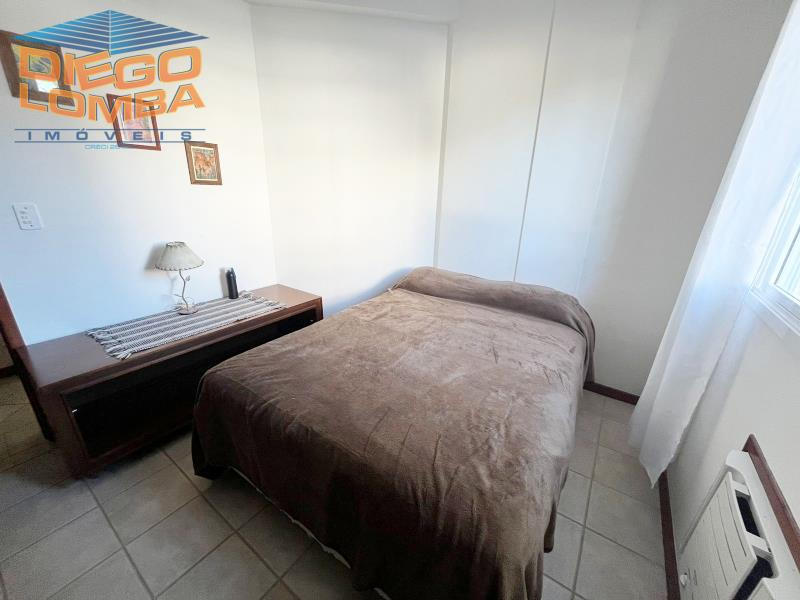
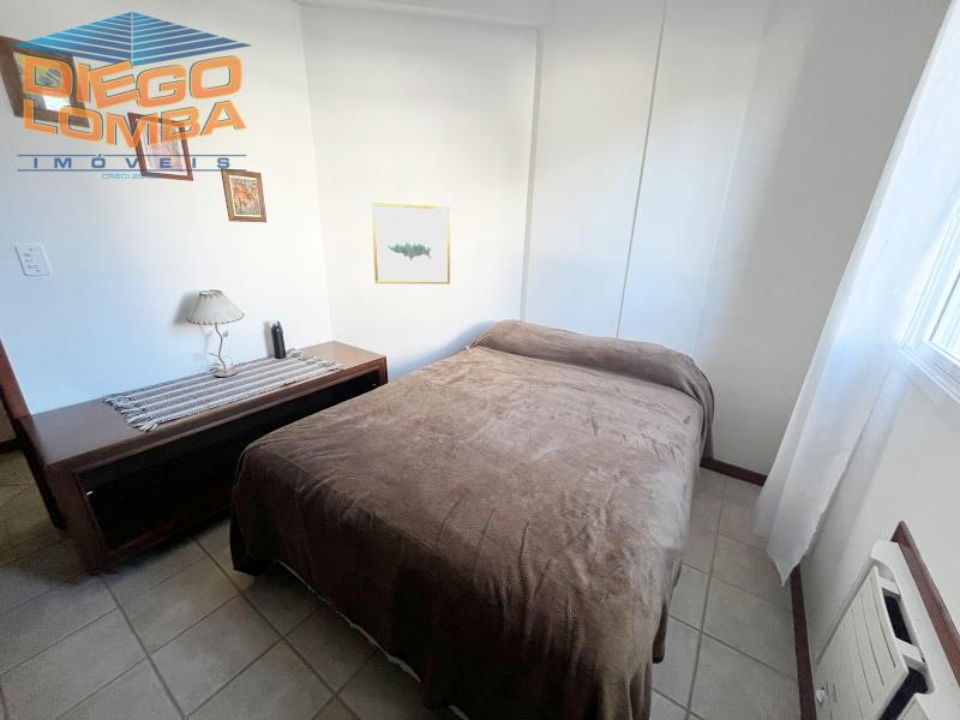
+ wall art [370,202,452,286]
